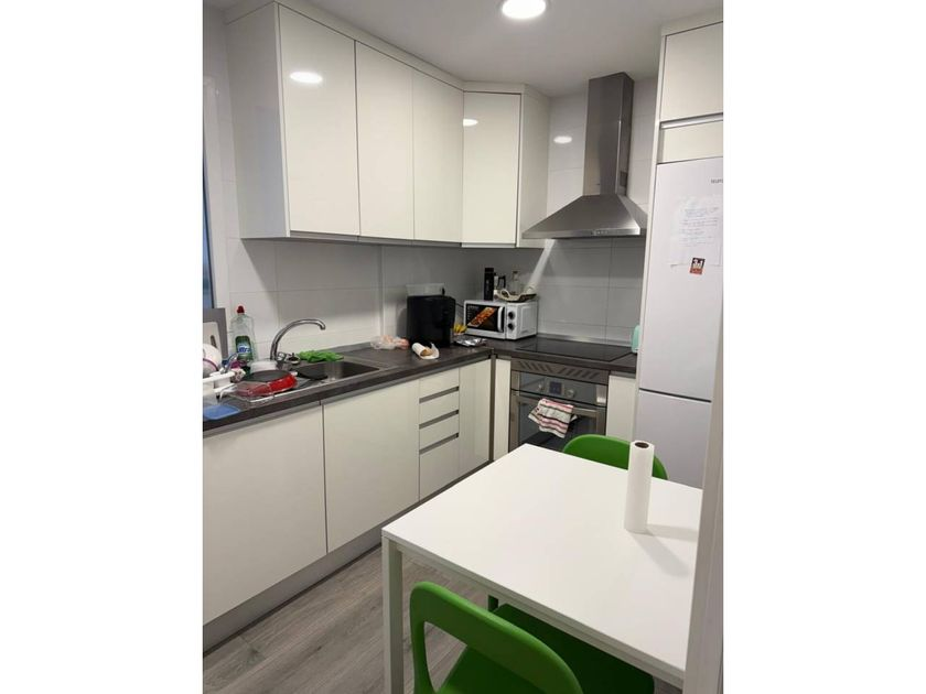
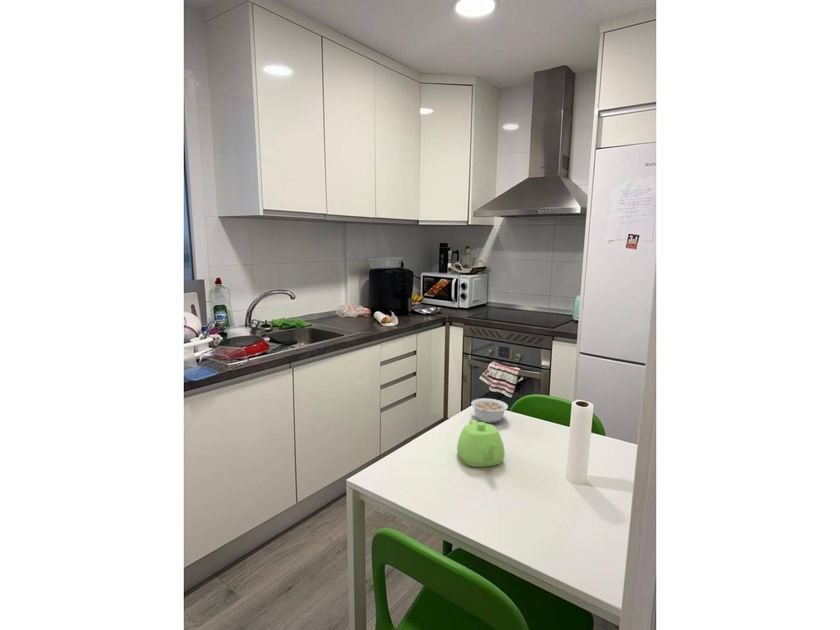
+ teapot [456,419,506,468]
+ legume [470,397,509,424]
